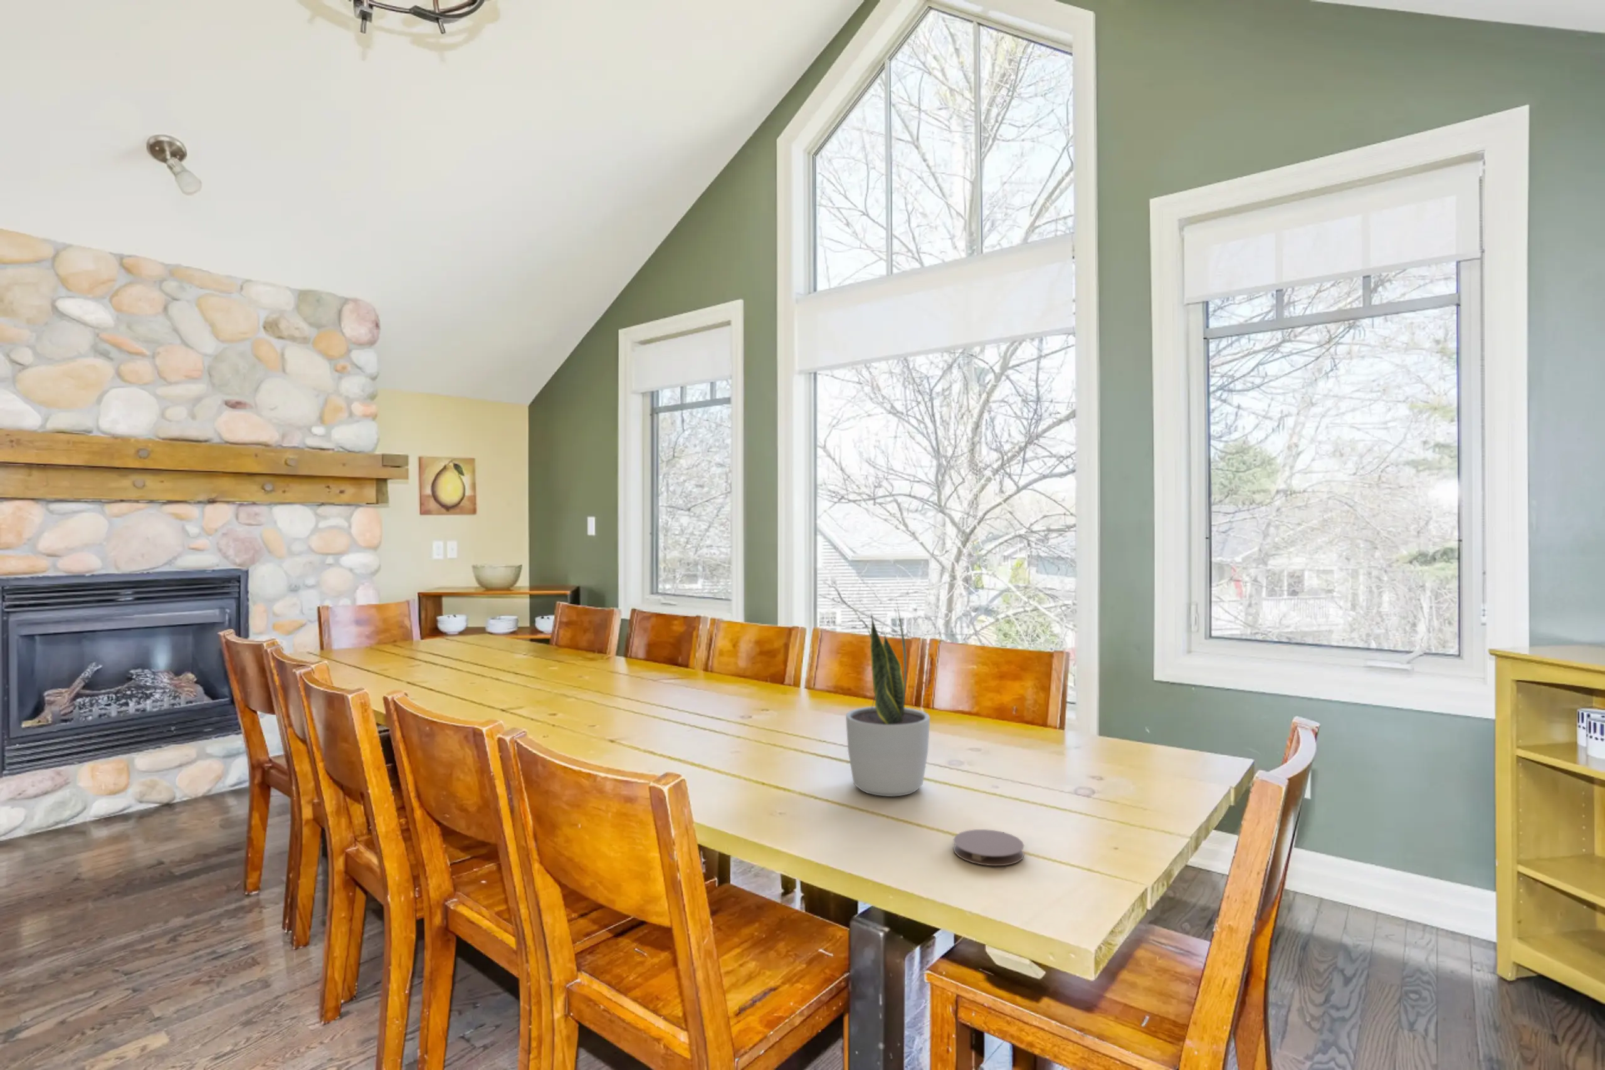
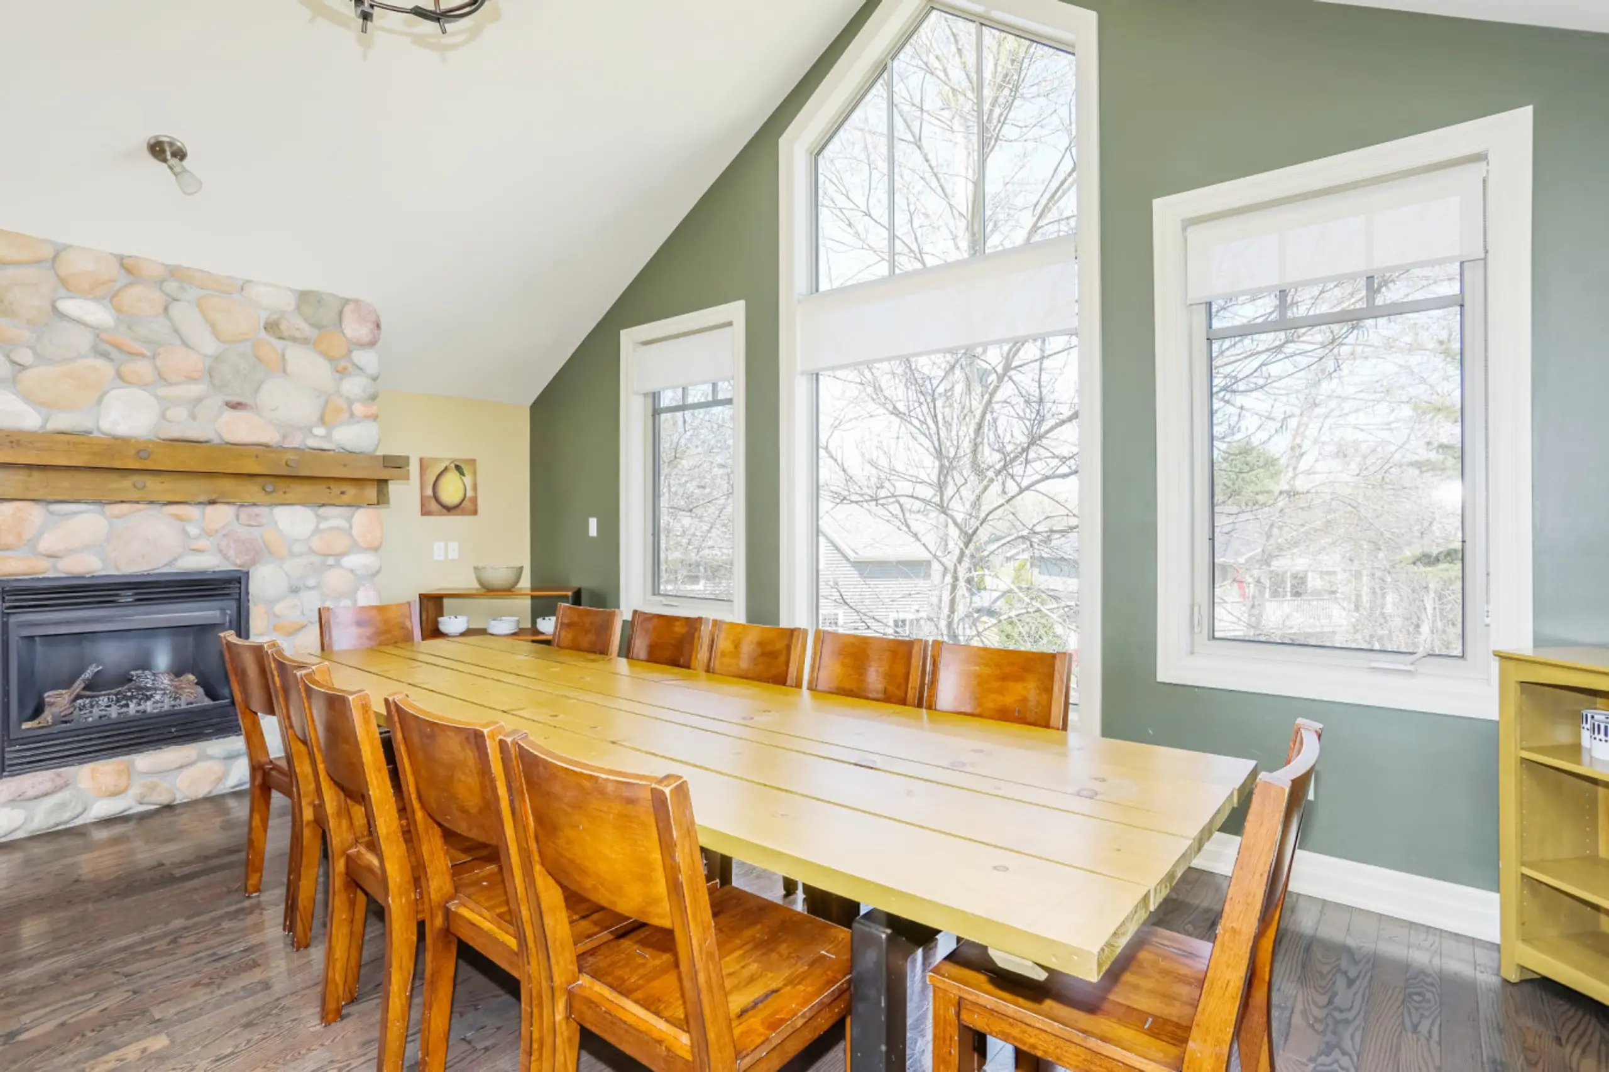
- potted plant [845,597,930,797]
- coaster [953,829,1025,866]
